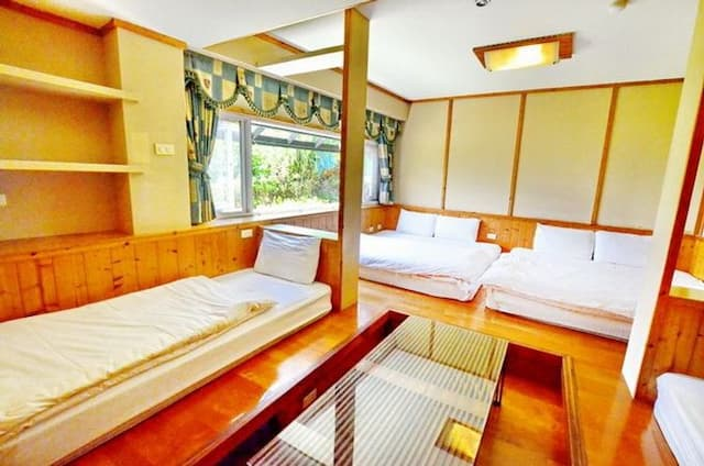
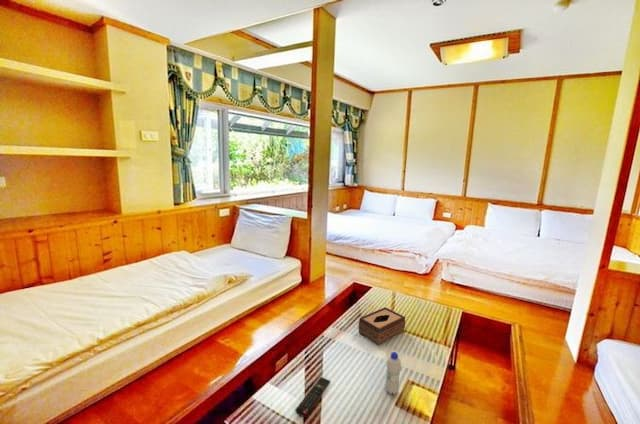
+ bottle [384,351,402,395]
+ tissue box [357,306,406,346]
+ remote control [294,376,331,418]
